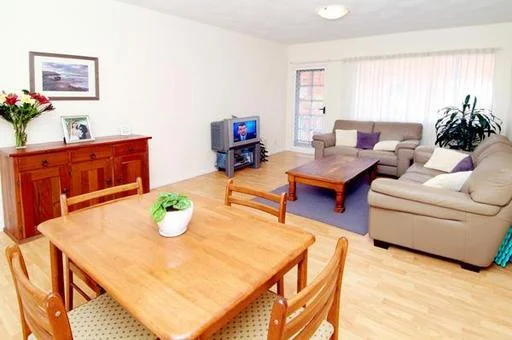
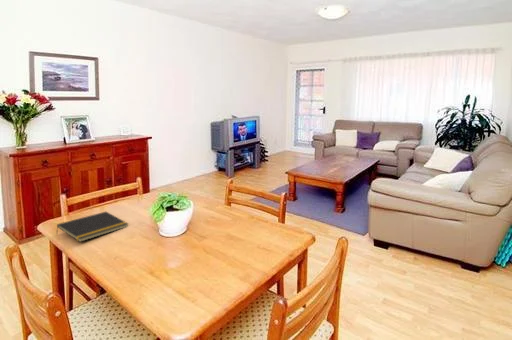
+ notepad [55,211,129,243]
